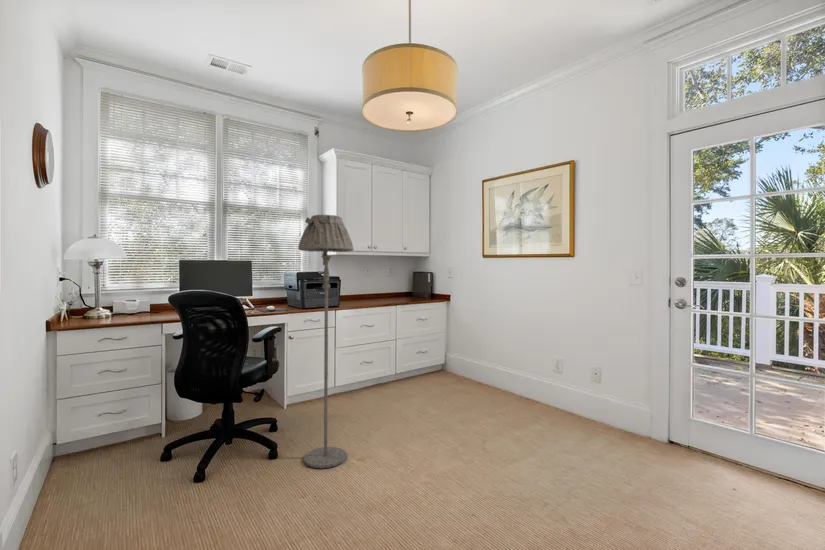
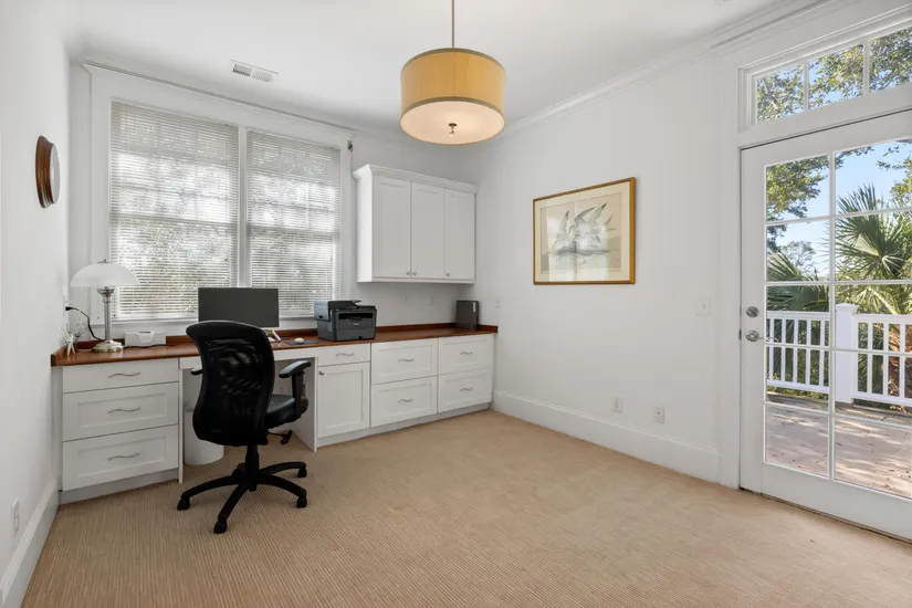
- floor lamp [297,214,355,469]
